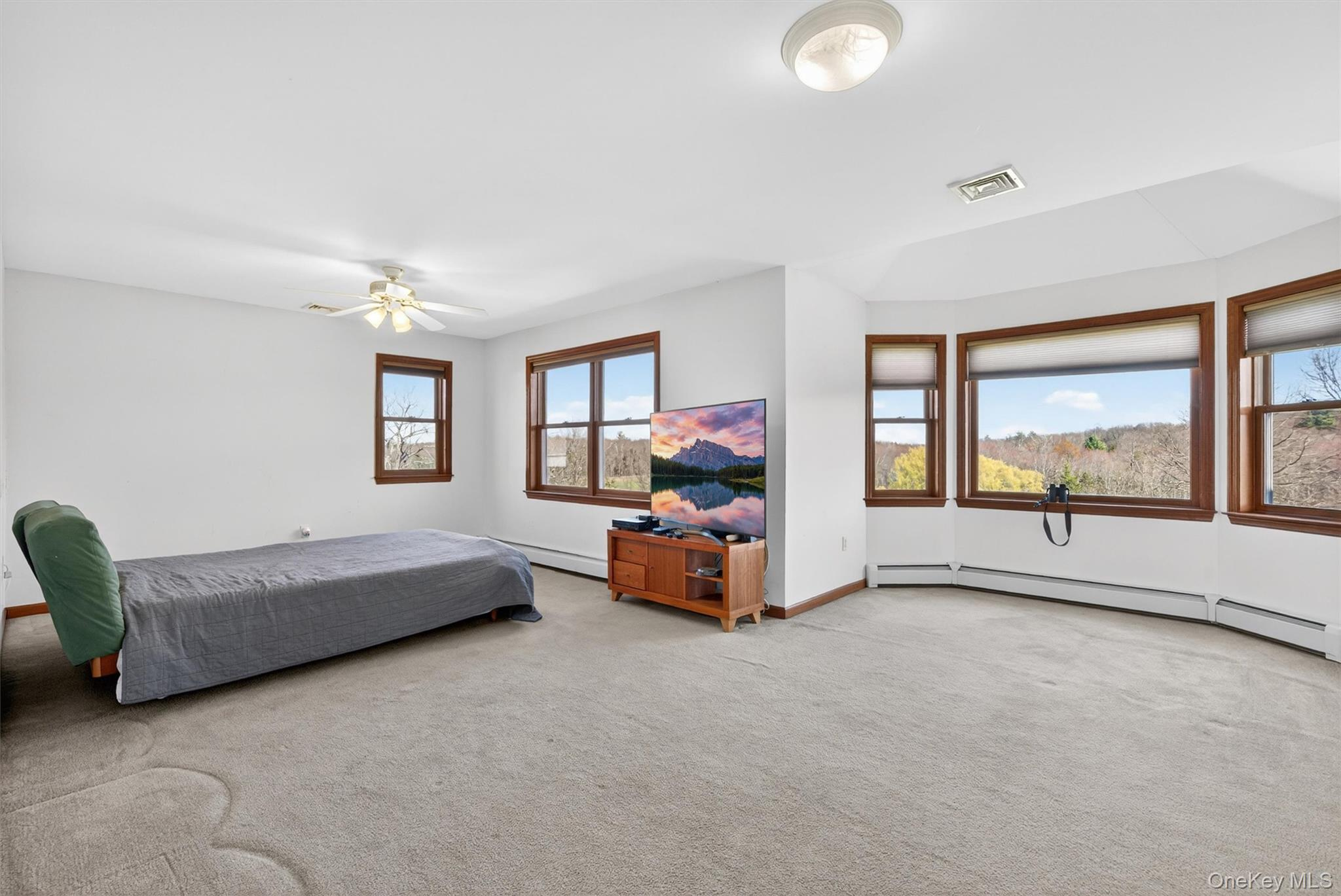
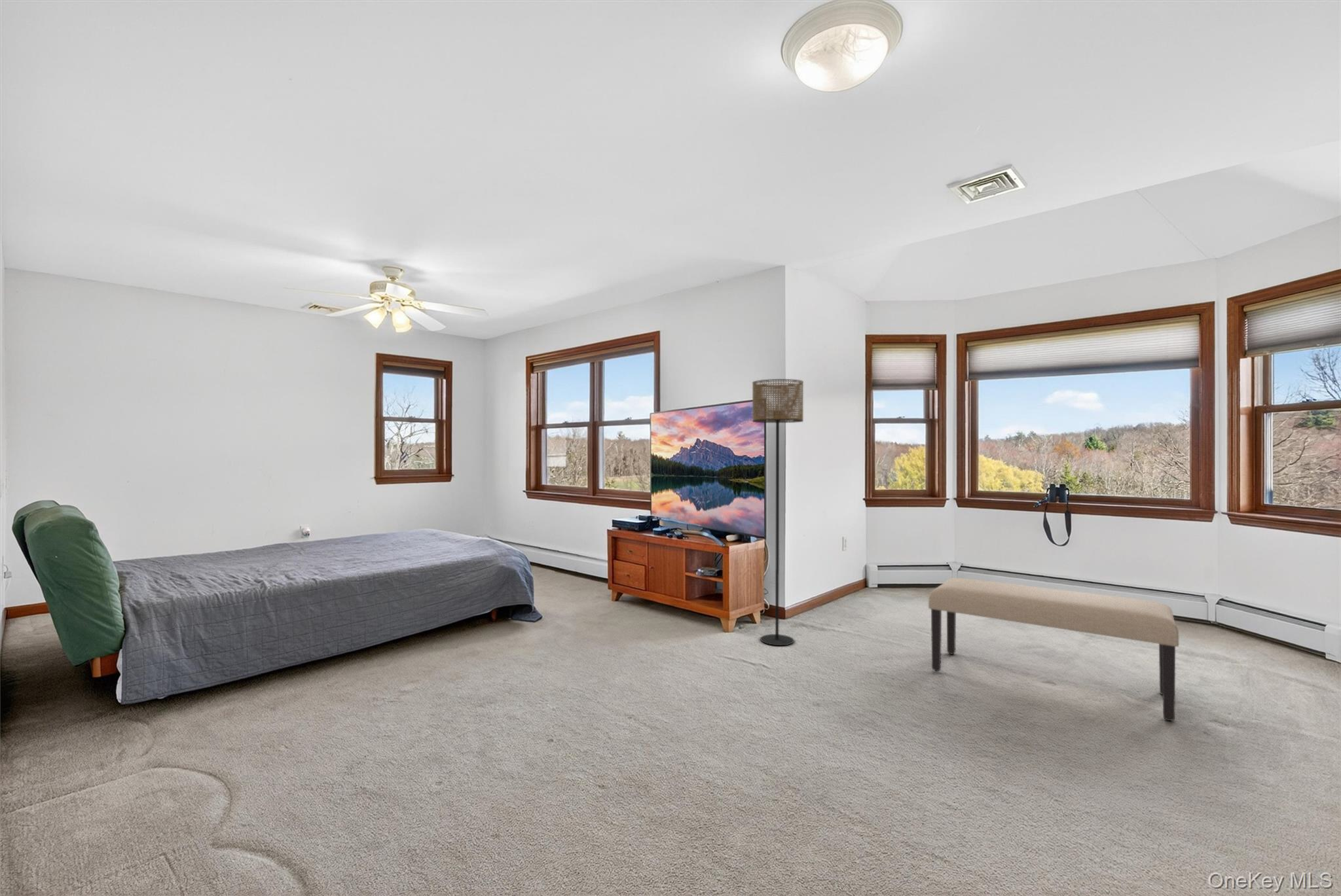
+ bench [928,577,1179,721]
+ floor lamp [752,378,804,646]
